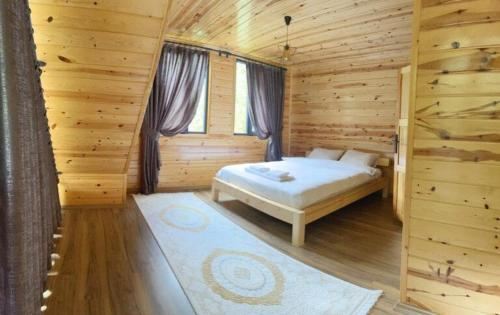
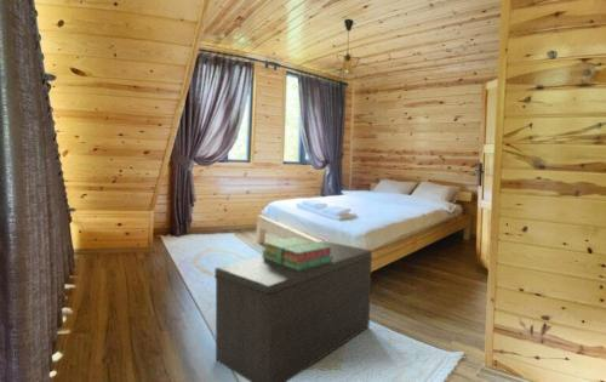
+ stack of books [262,236,333,270]
+ bench [213,240,373,382]
